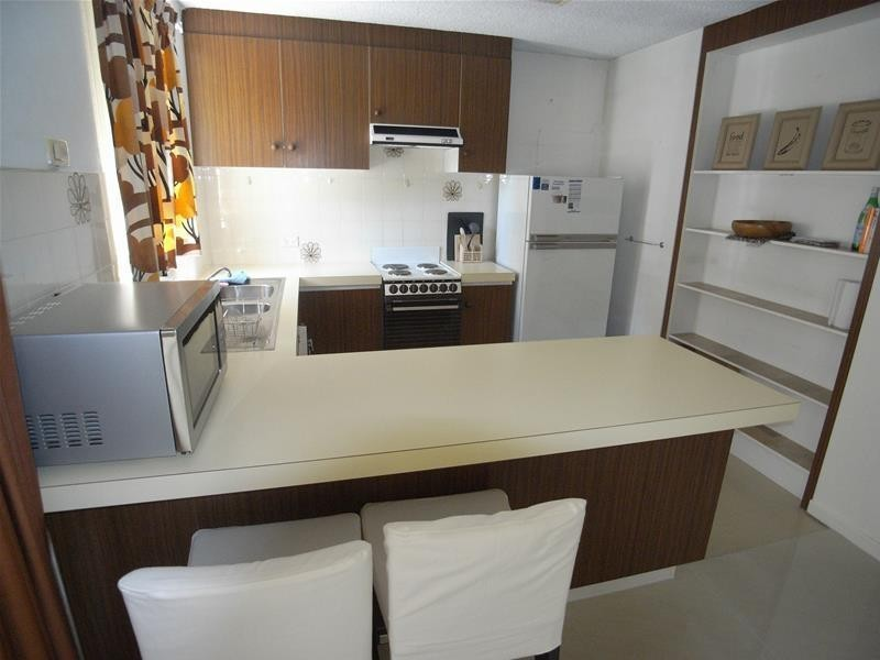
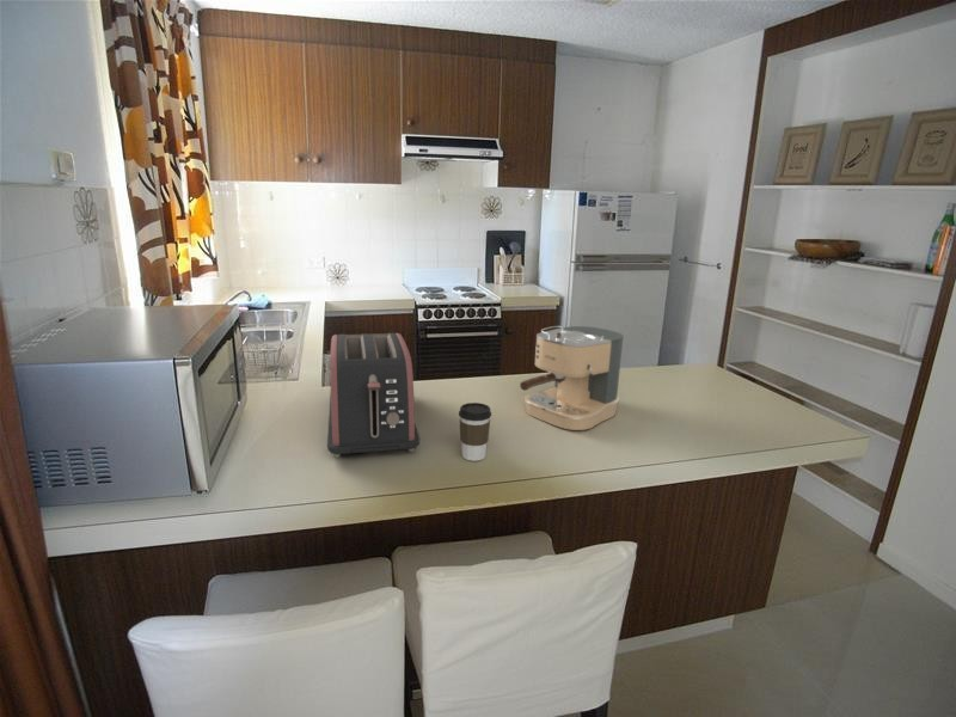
+ toaster [326,332,421,459]
+ coffee maker [519,325,625,431]
+ coffee cup [458,402,492,462]
